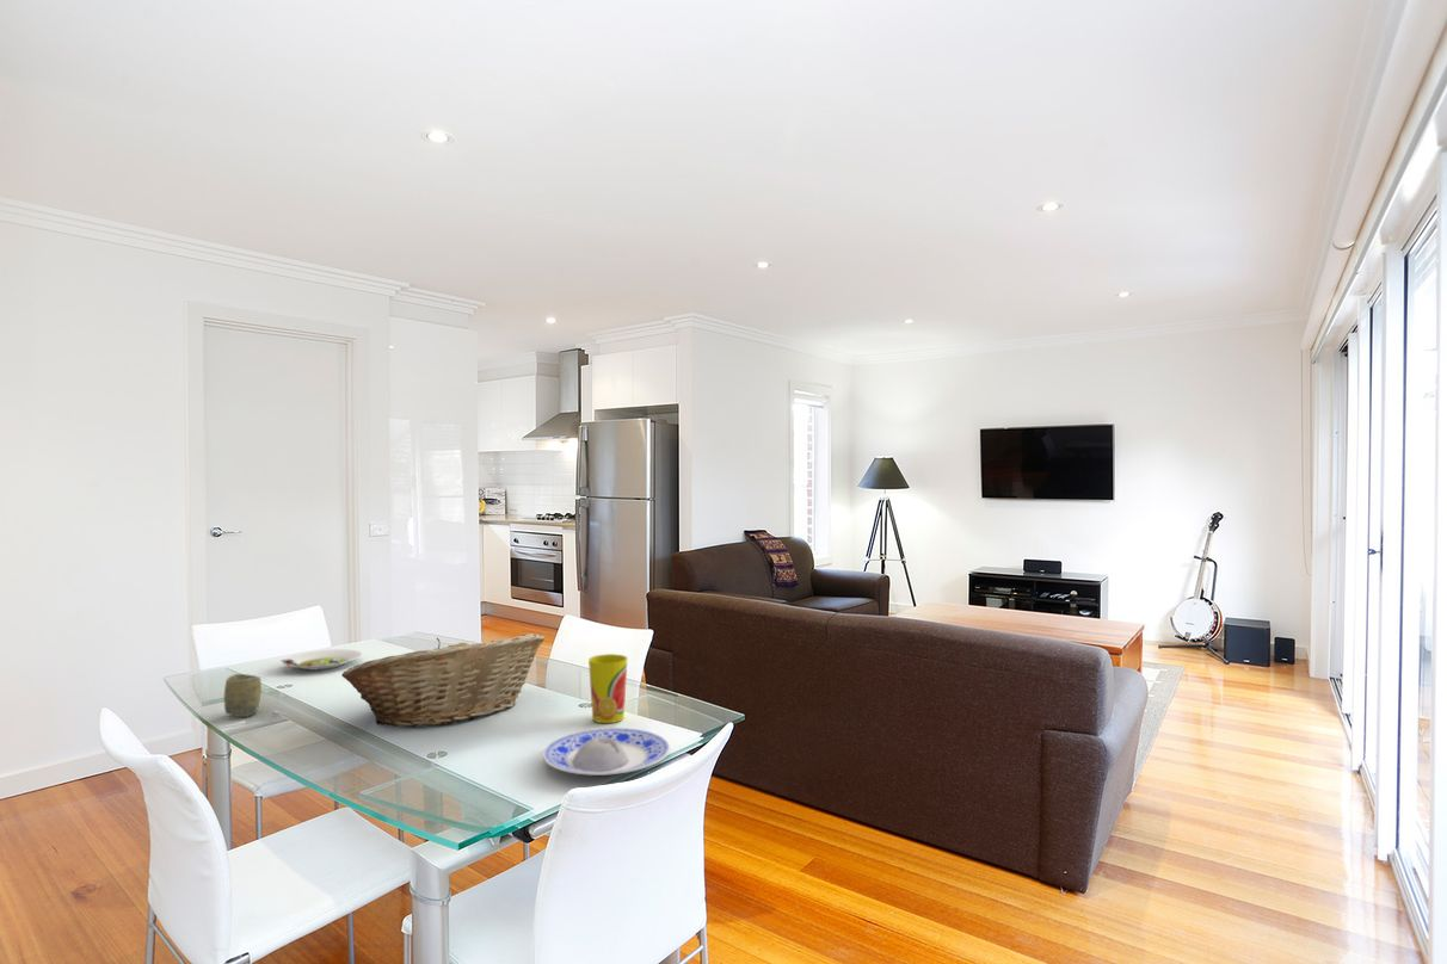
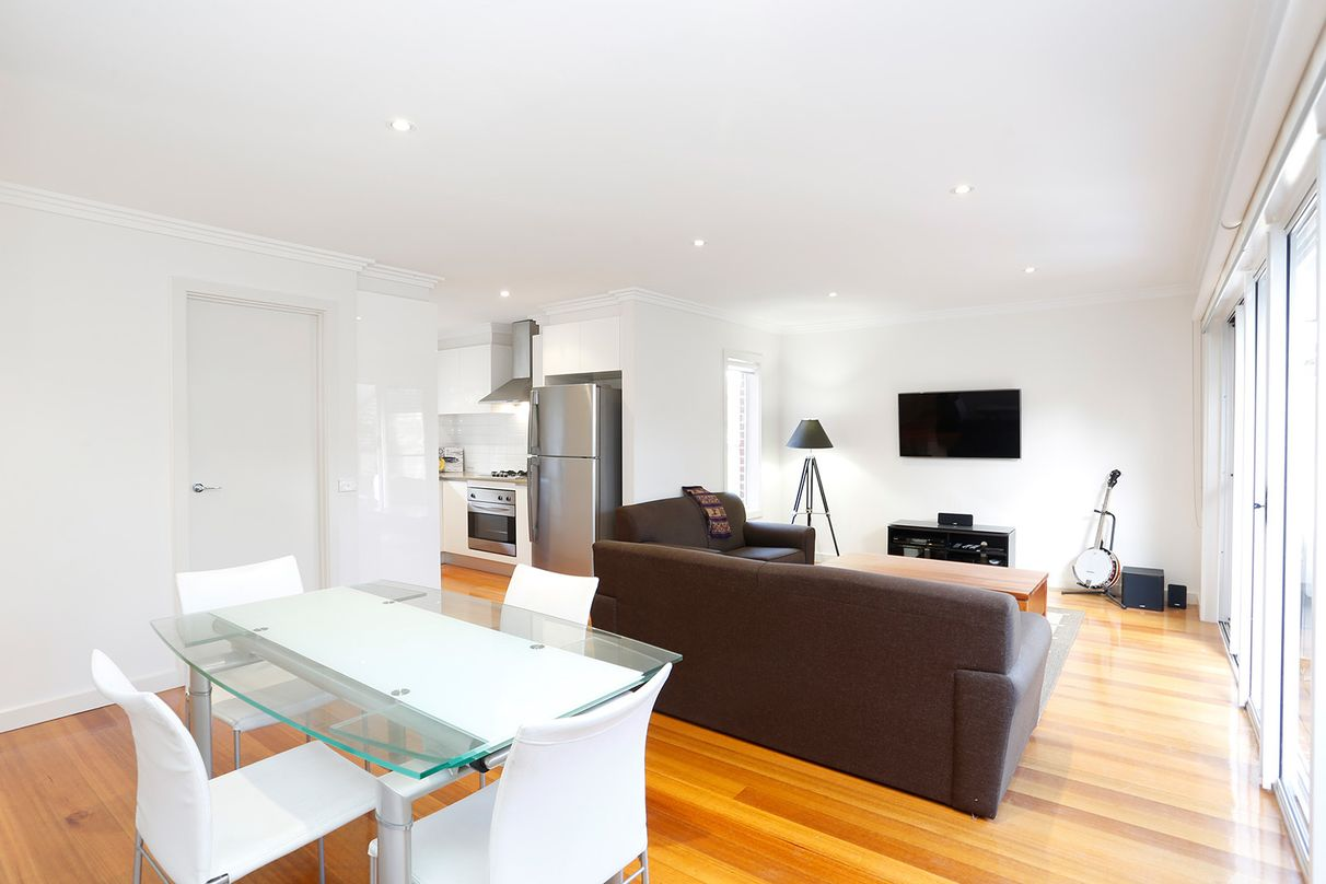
- fruit basket [340,632,546,728]
- cup [223,673,263,718]
- plate [542,727,671,777]
- salad plate [281,648,363,672]
- cup [587,653,629,724]
